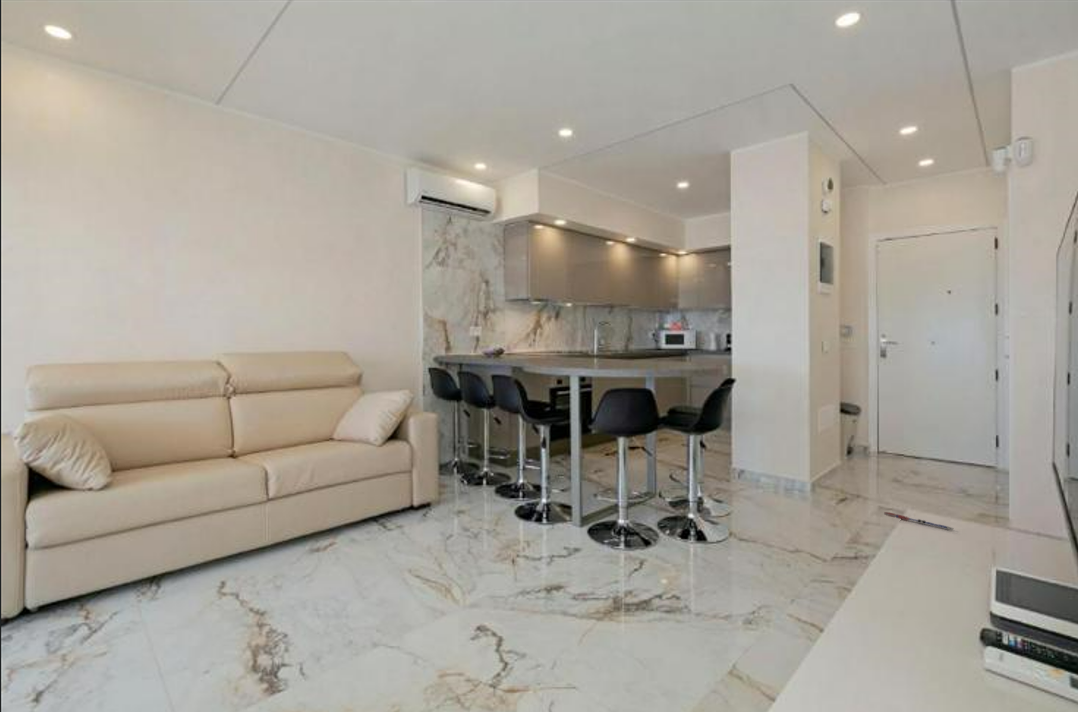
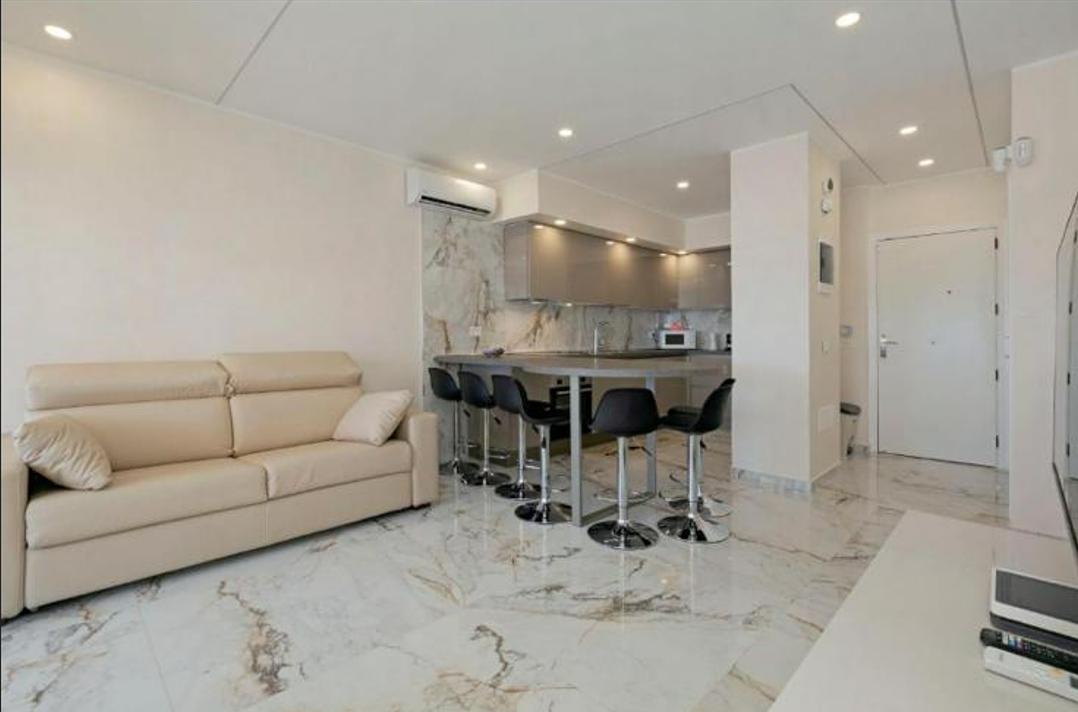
- pen [883,511,954,531]
